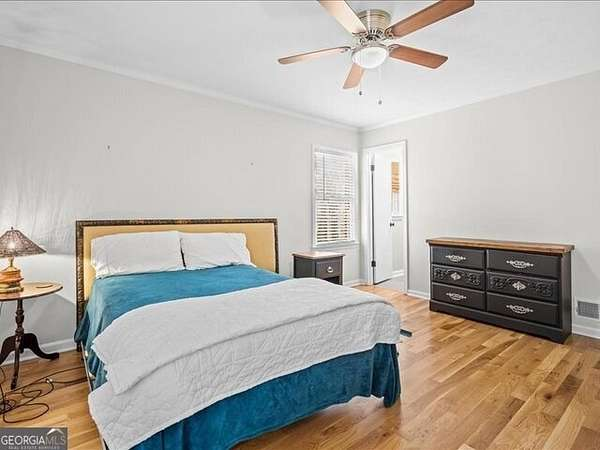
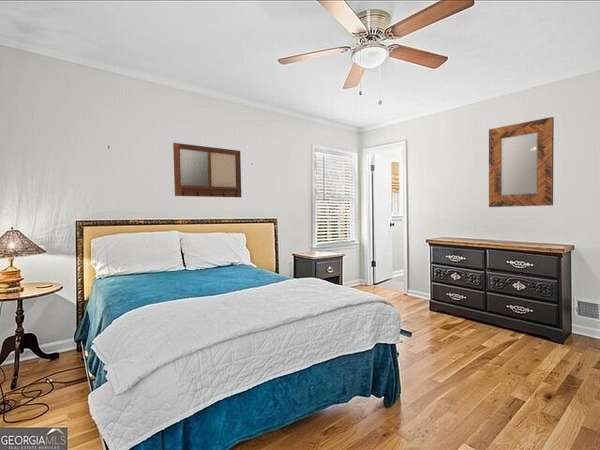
+ writing board [172,142,242,198]
+ home mirror [488,116,555,208]
